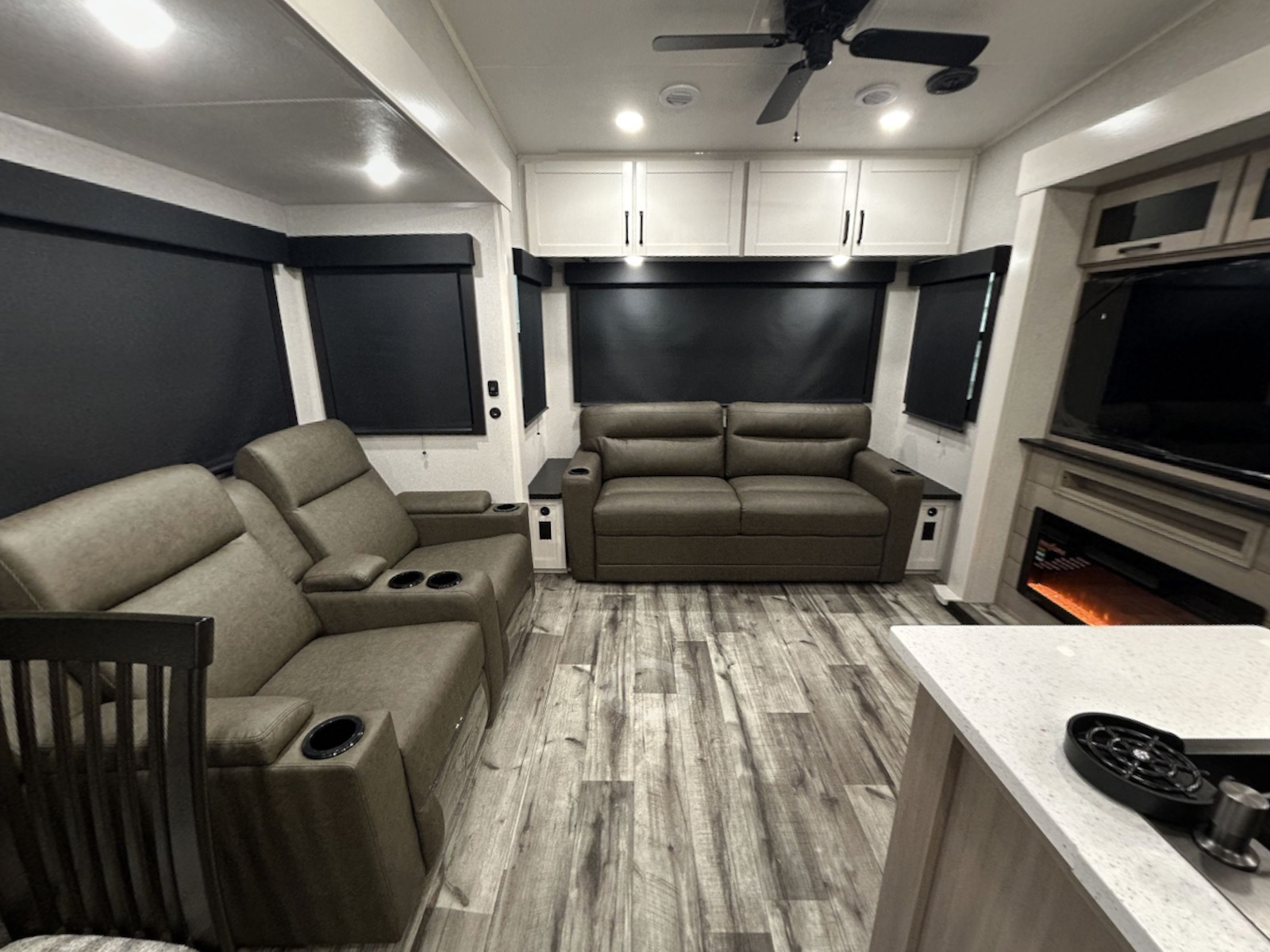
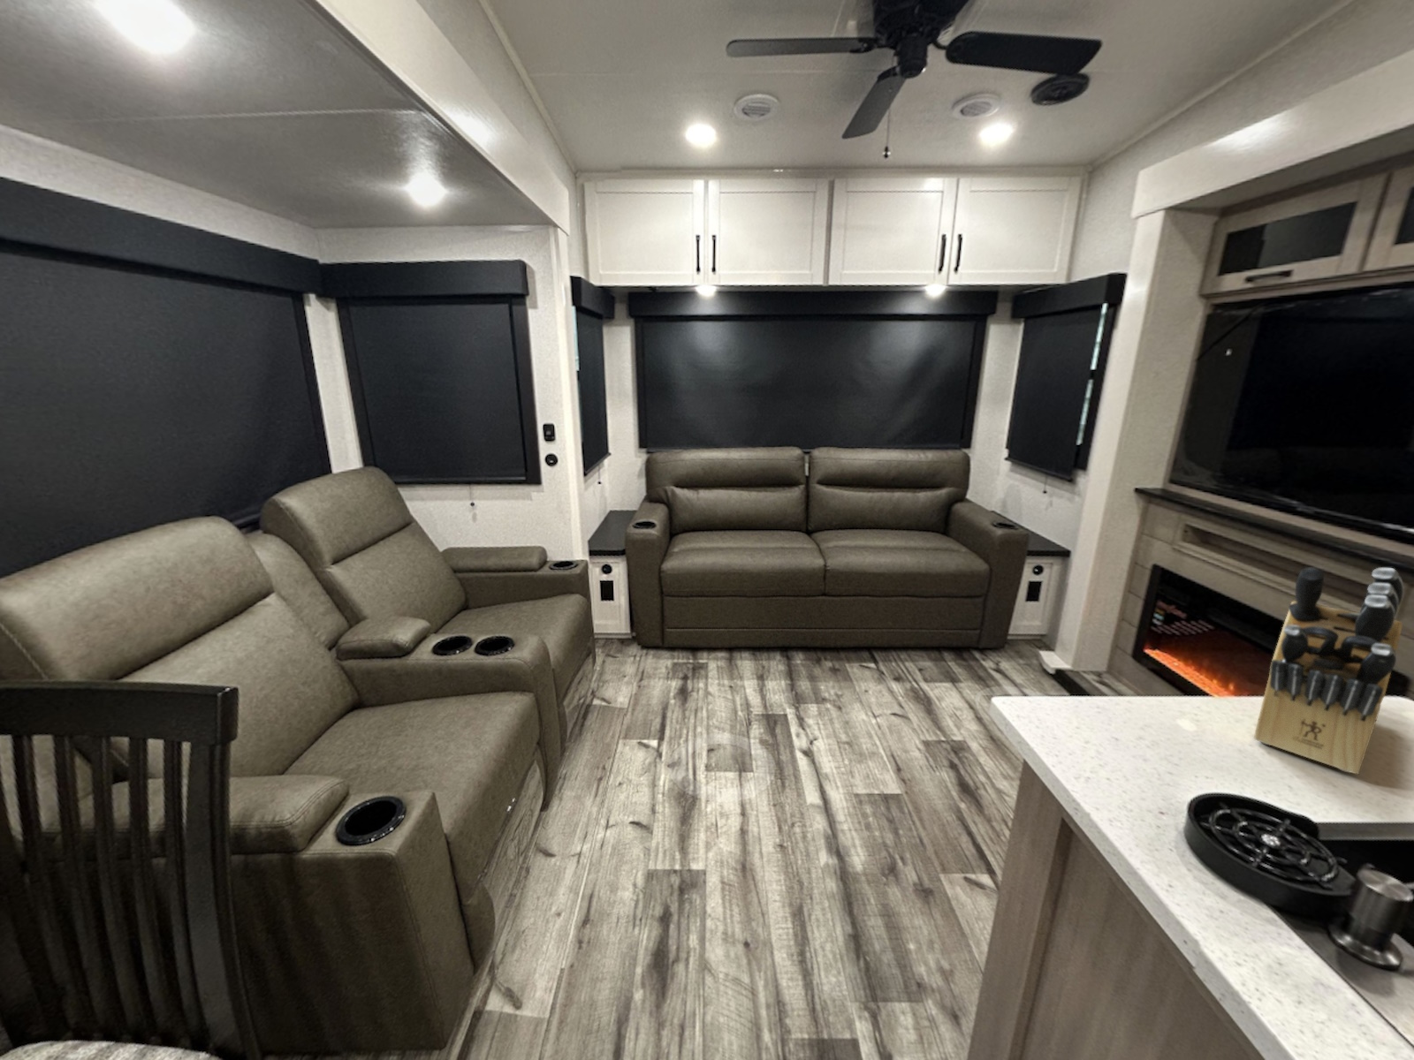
+ knife block [1254,567,1404,775]
